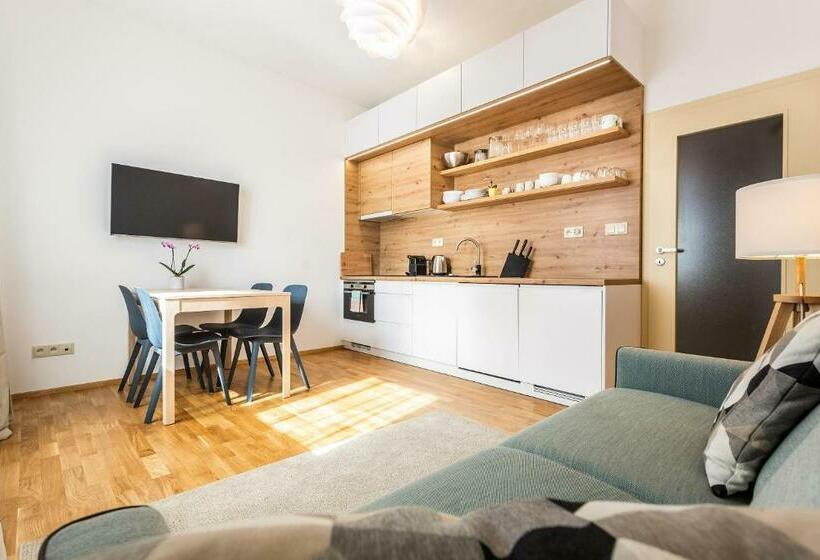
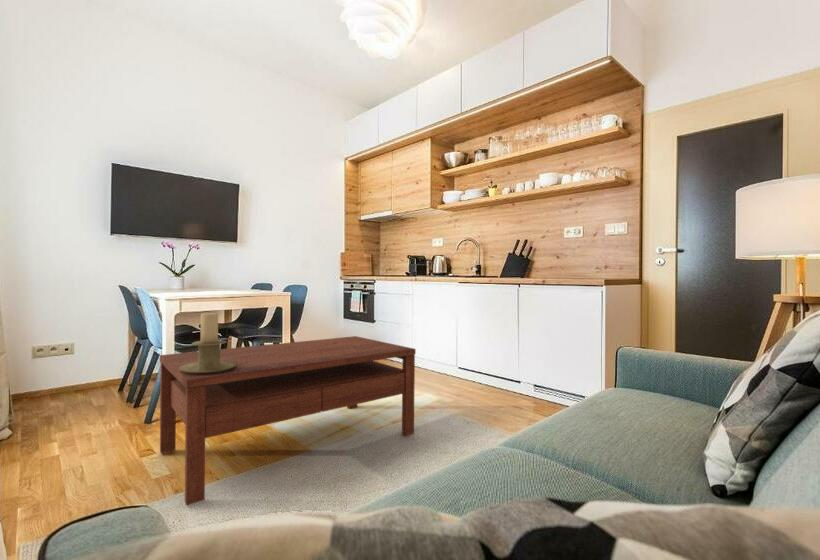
+ candle holder [179,312,238,374]
+ coffee table [159,335,417,507]
